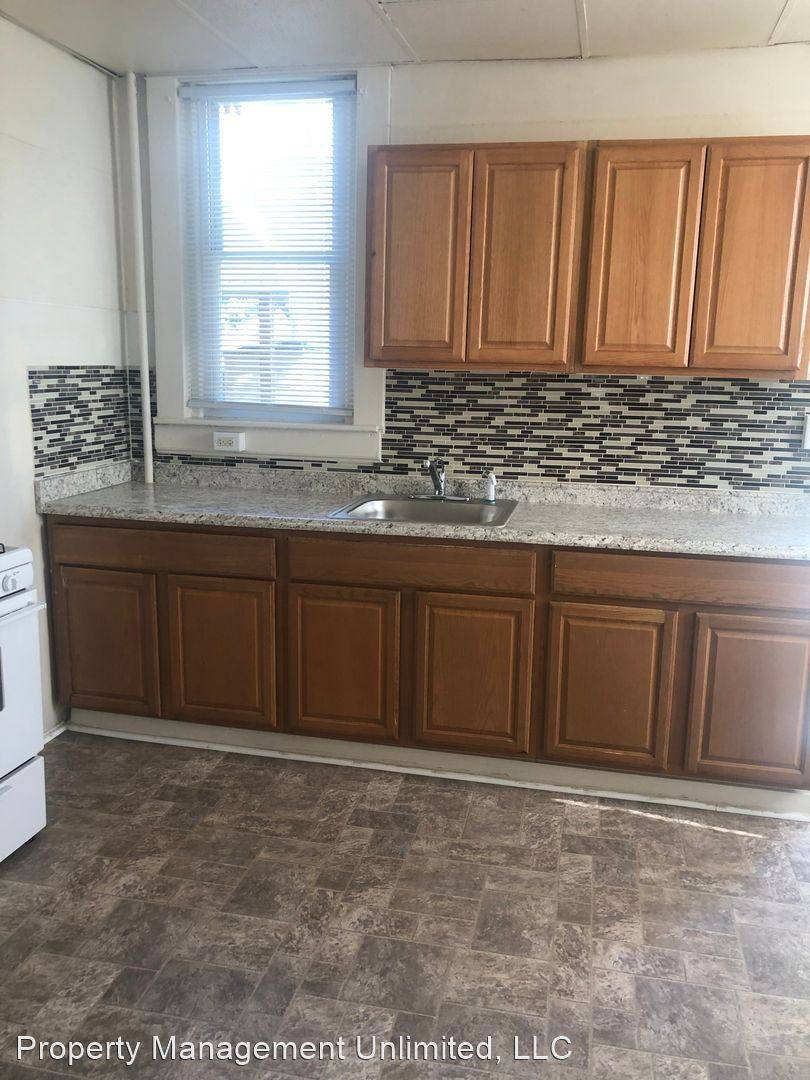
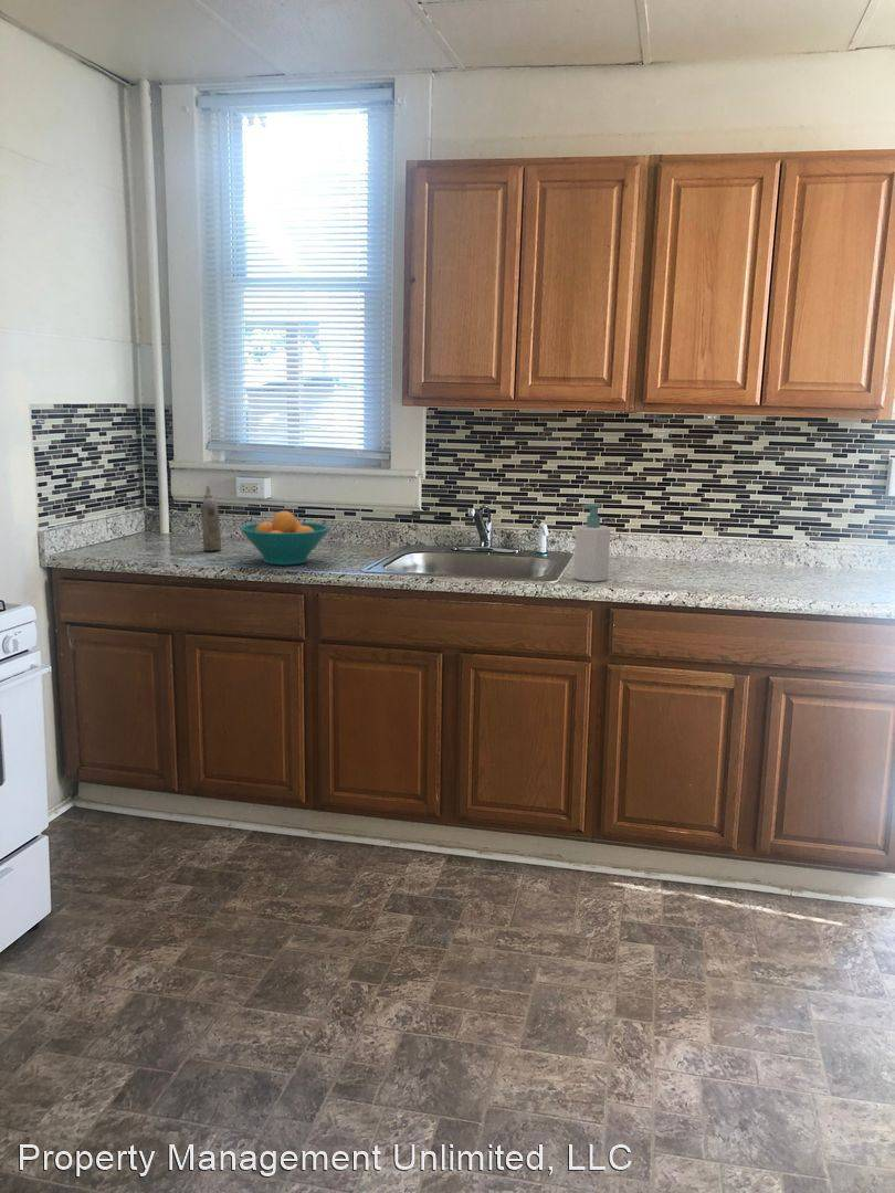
+ fruit bowl [239,510,331,566]
+ aerosol can [200,485,222,552]
+ soap bottle [572,503,611,583]
